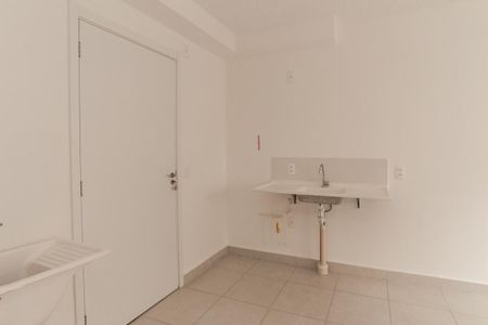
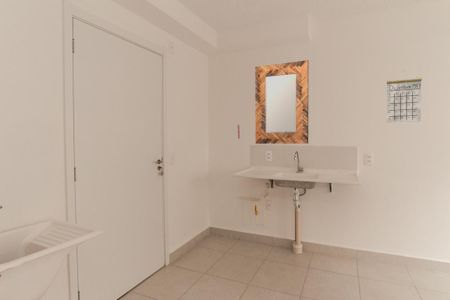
+ calendar [386,70,423,123]
+ home mirror [254,59,309,145]
